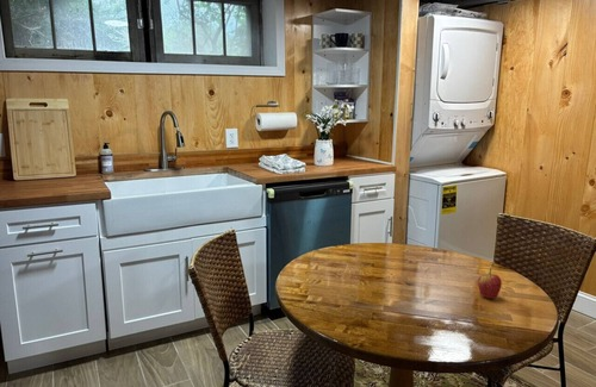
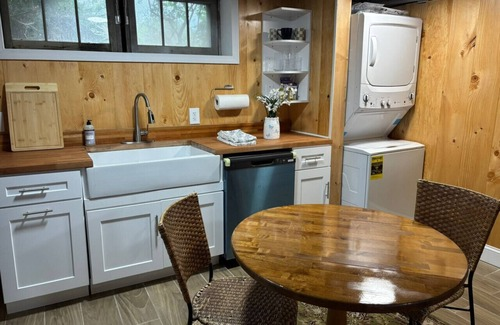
- fruit [477,267,503,300]
